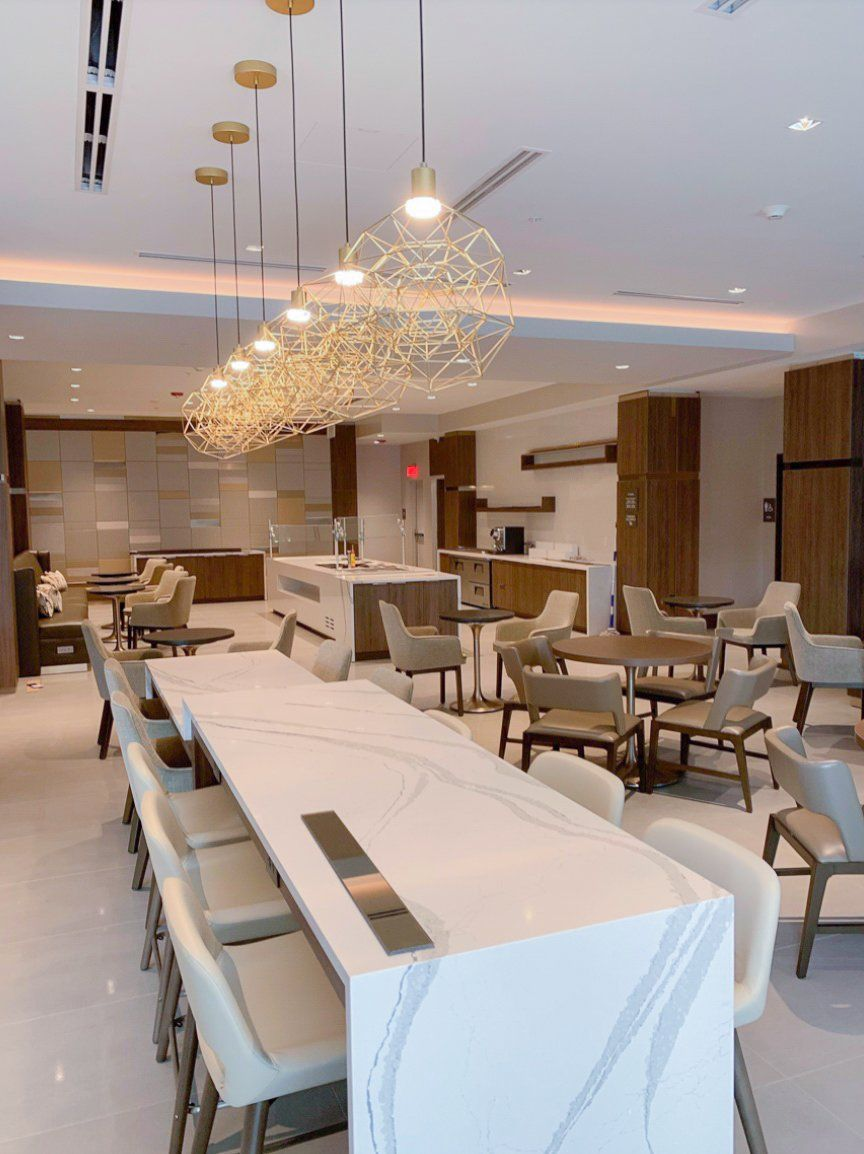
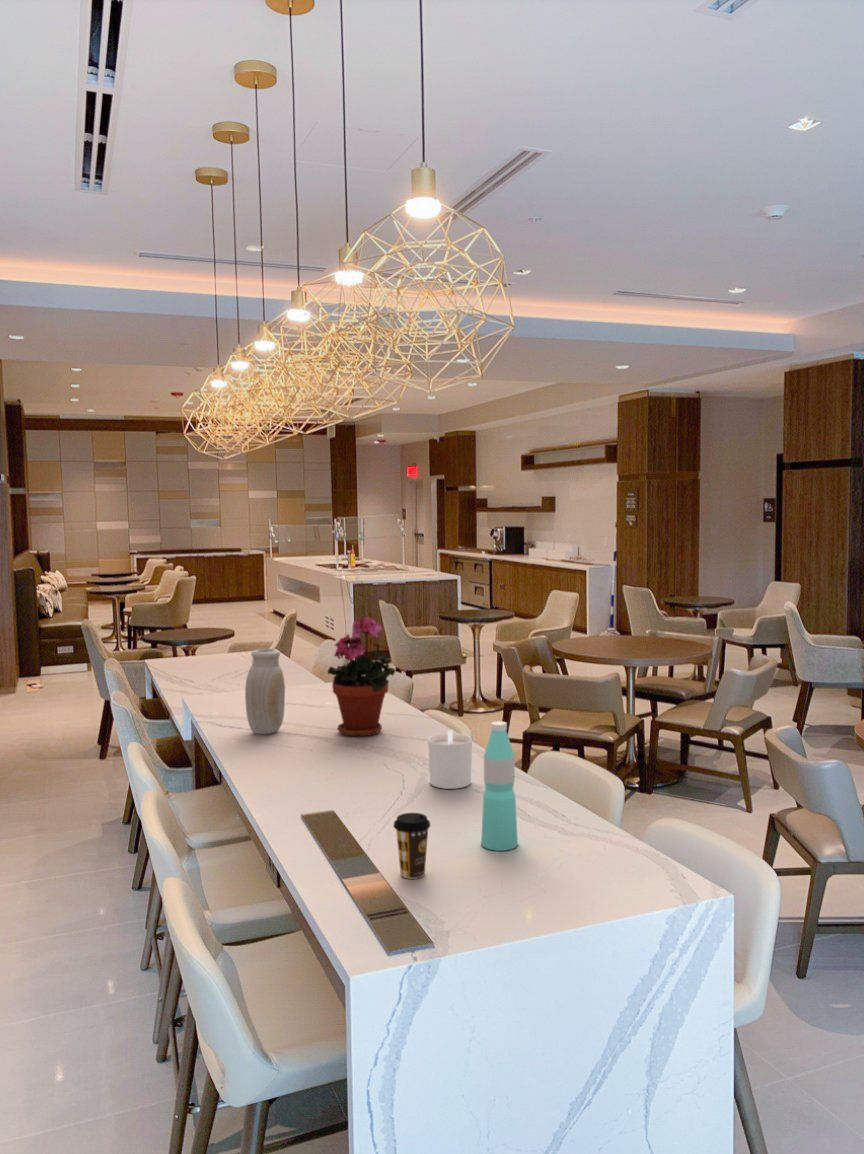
+ water bottle [480,720,519,852]
+ vase [244,648,286,735]
+ candle [427,729,473,790]
+ potted plant [326,616,396,737]
+ coffee cup [392,812,431,880]
